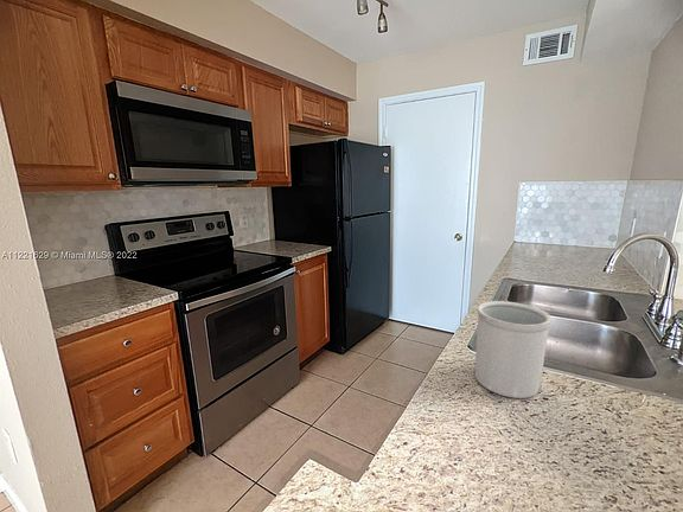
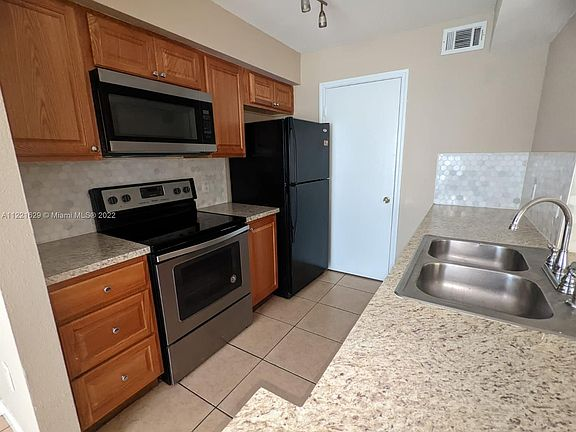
- utensil holder [474,300,553,399]
